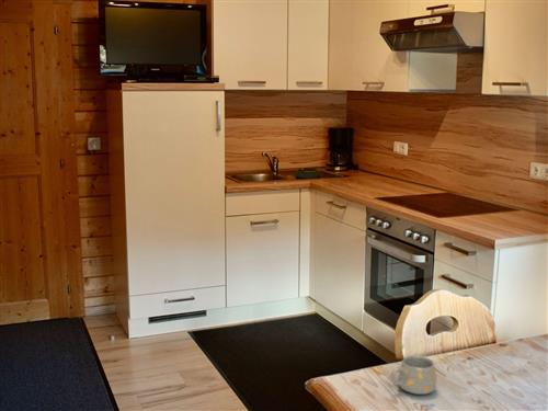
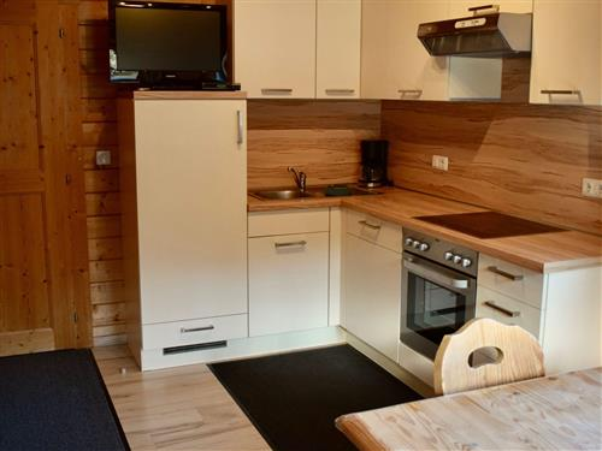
- mug [389,355,438,396]
